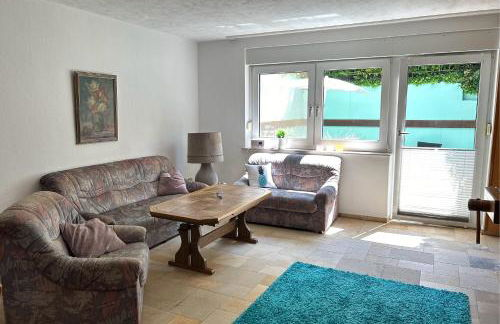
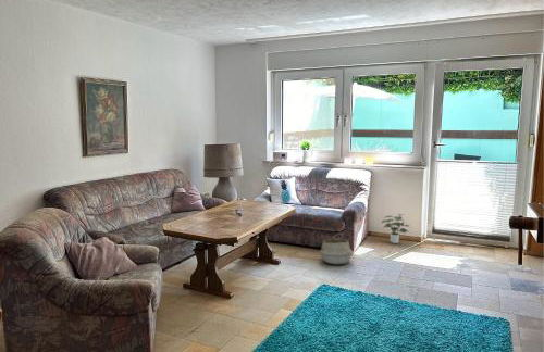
+ woven basket [319,232,354,265]
+ potted plant [380,213,410,244]
